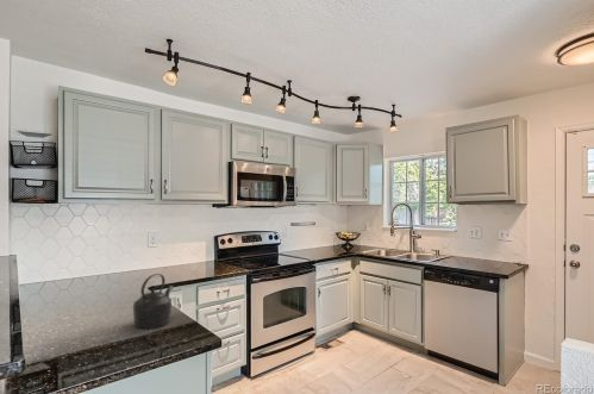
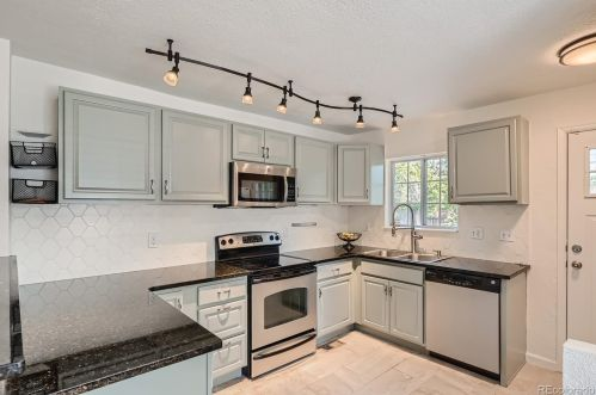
- kettle [132,273,174,330]
